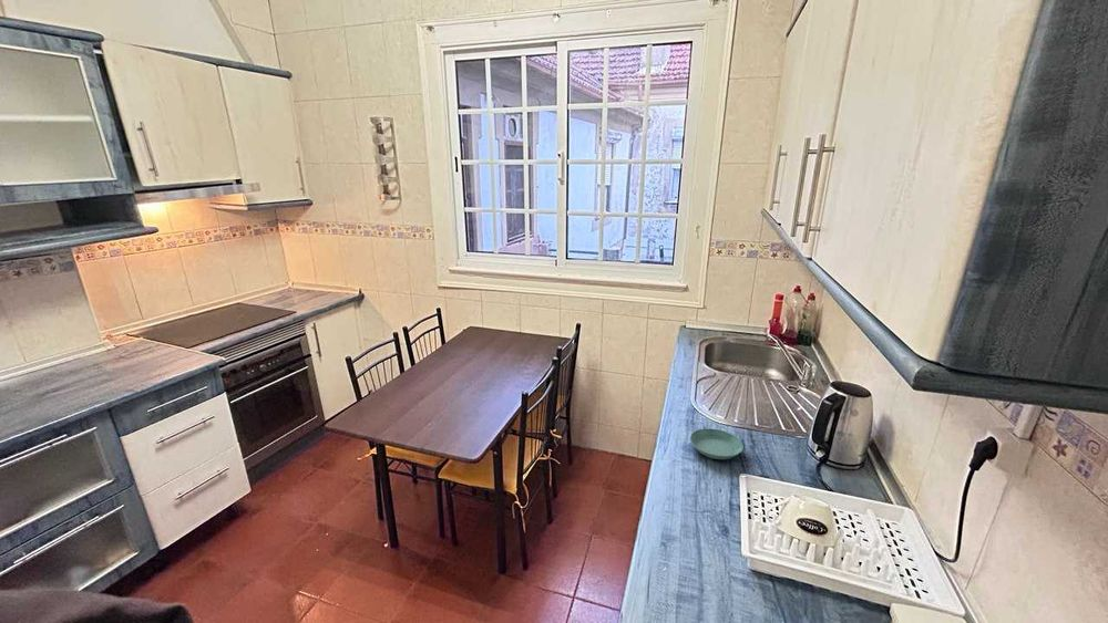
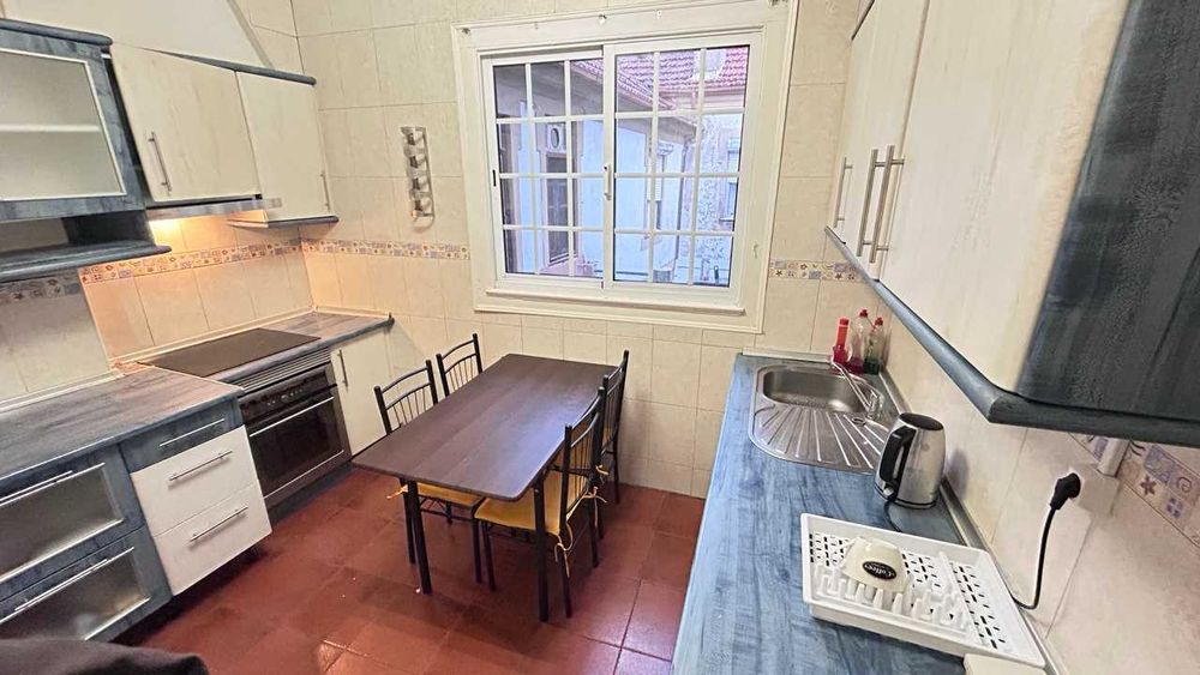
- saucer [689,427,745,460]
